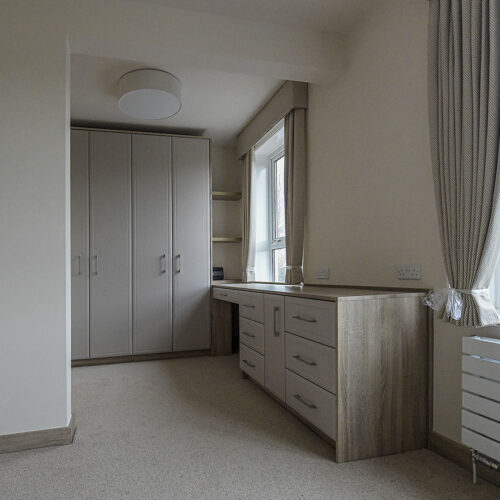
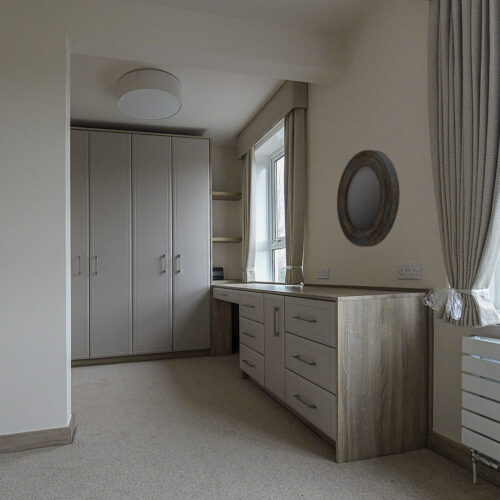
+ home mirror [336,149,401,248]
